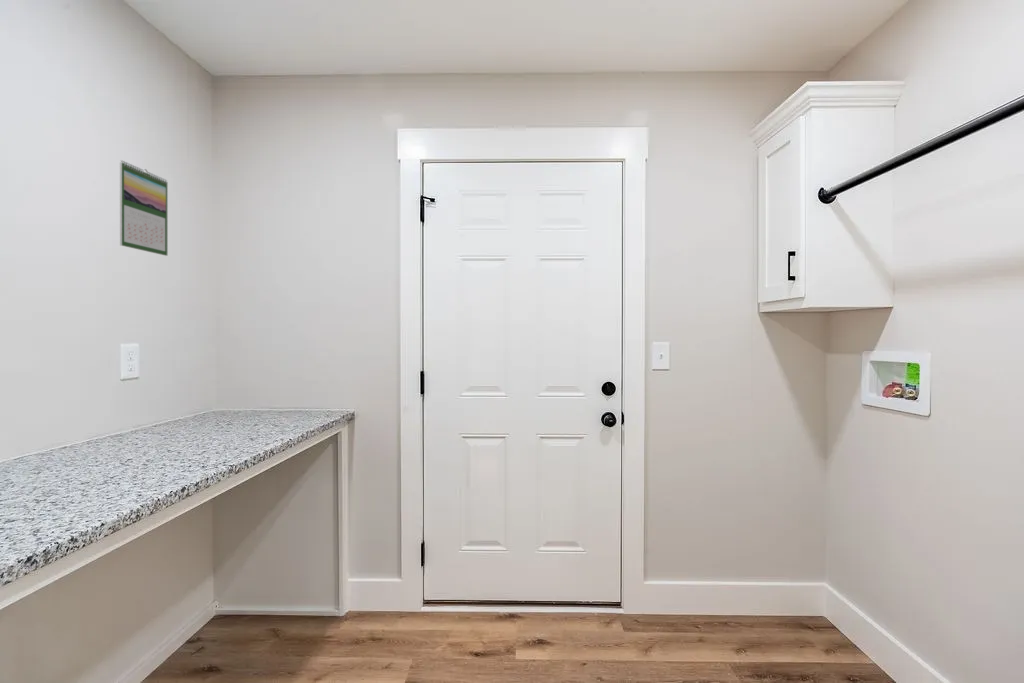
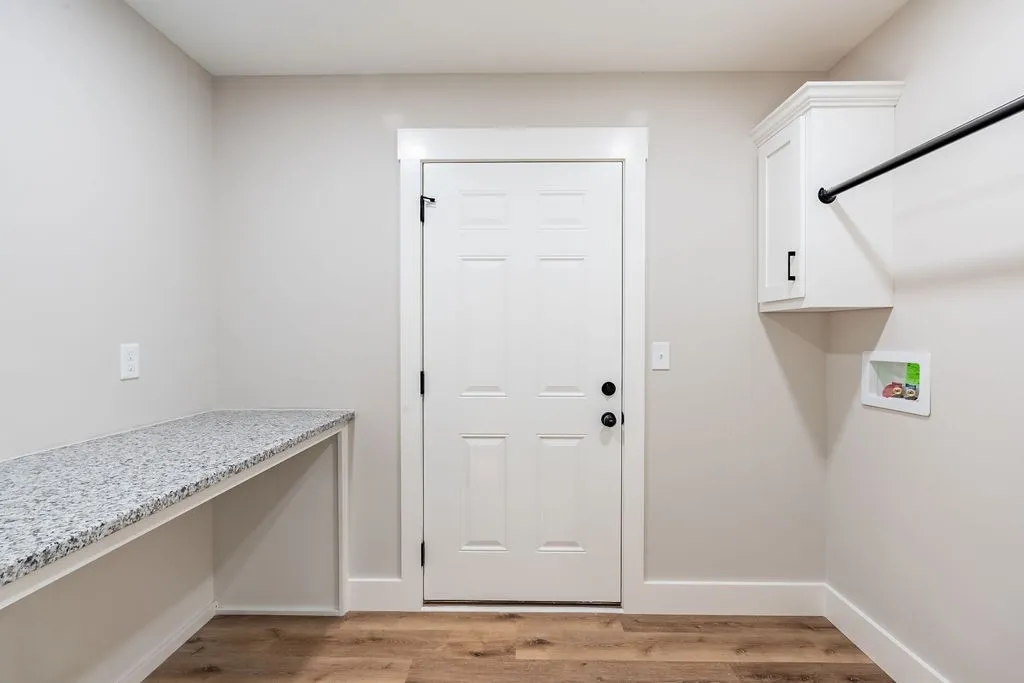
- calendar [119,159,168,257]
